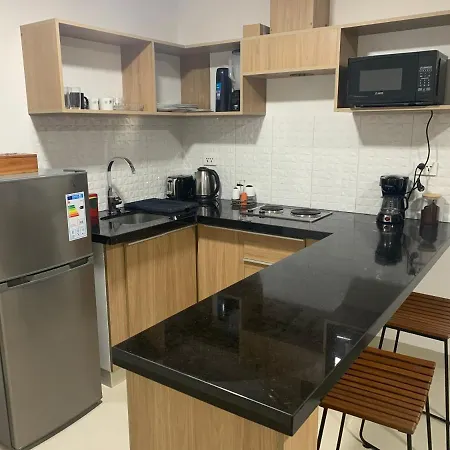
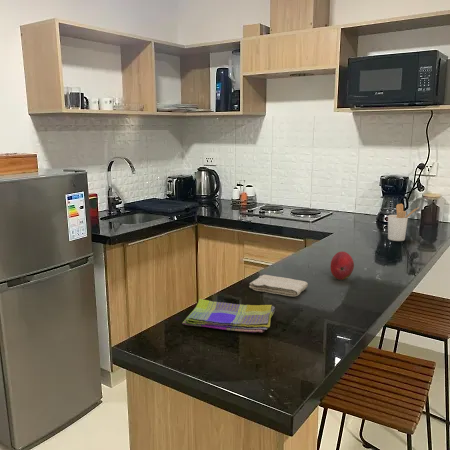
+ washcloth [248,274,309,298]
+ utensil holder [387,203,420,242]
+ dish towel [181,298,276,333]
+ fruit [329,251,355,281]
